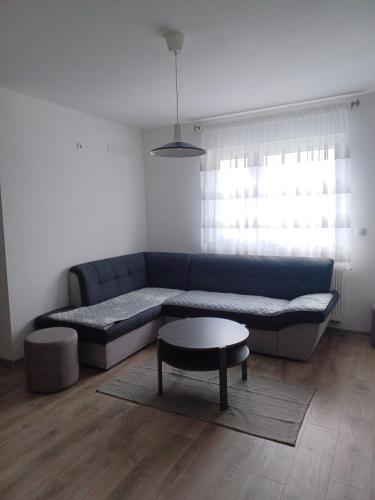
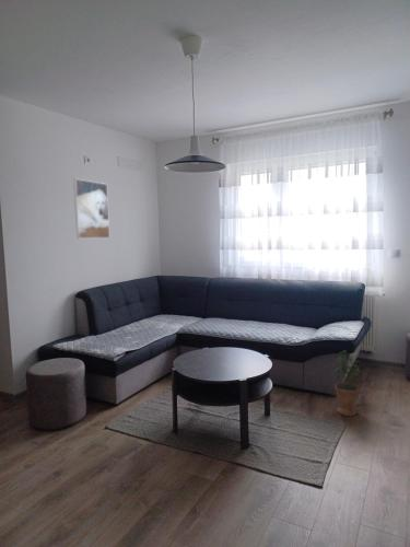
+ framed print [72,178,110,240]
+ potted plant [332,349,365,417]
